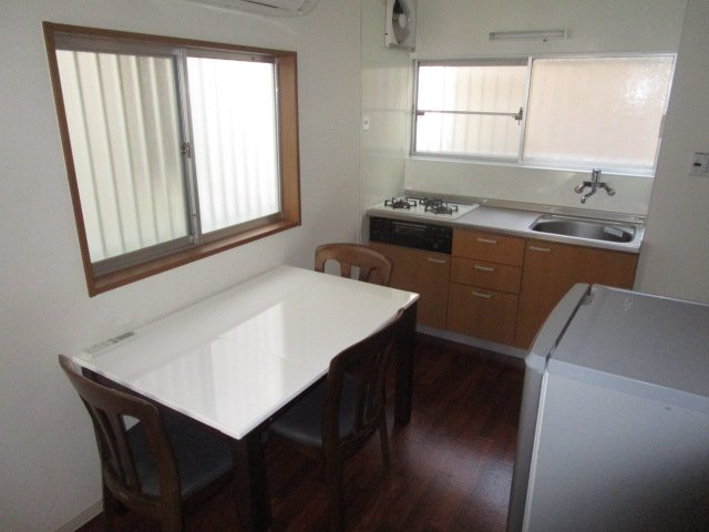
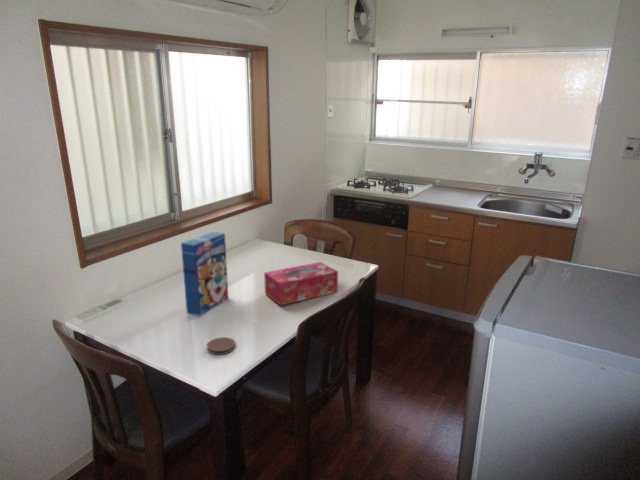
+ cereal box [180,231,229,317]
+ tissue box [263,261,339,306]
+ coaster [206,336,237,356]
